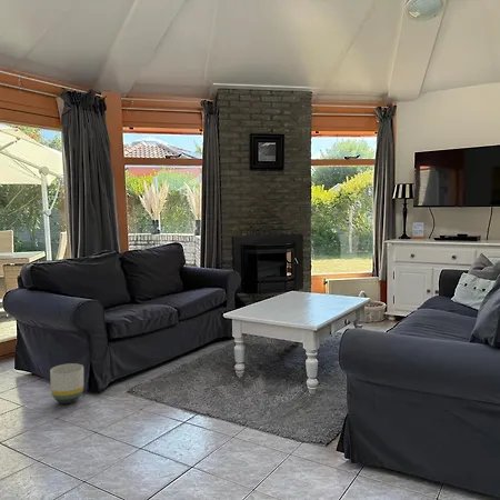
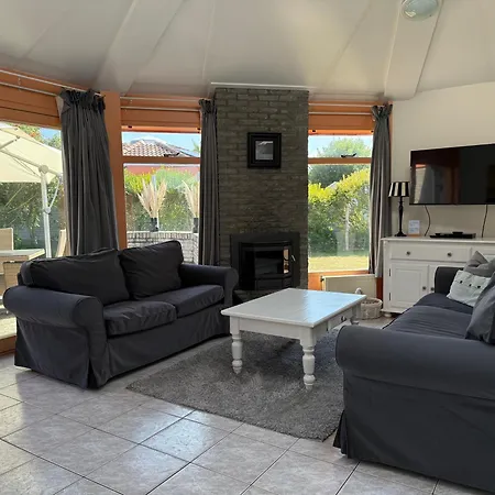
- planter [49,362,84,404]
